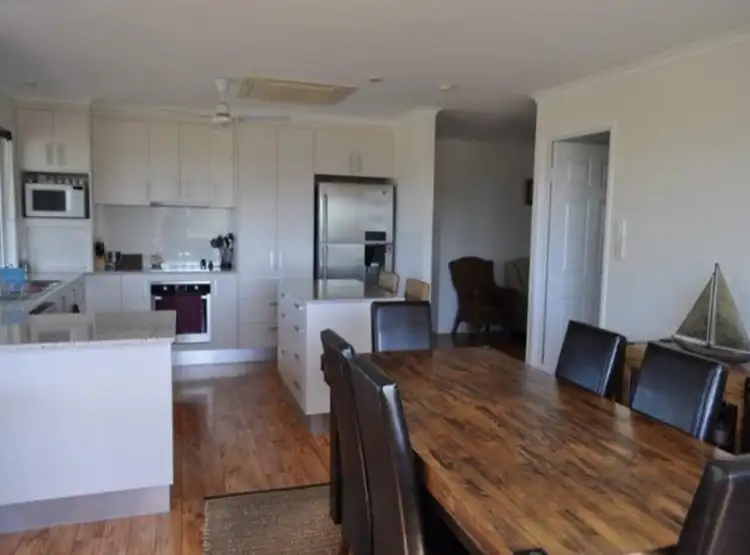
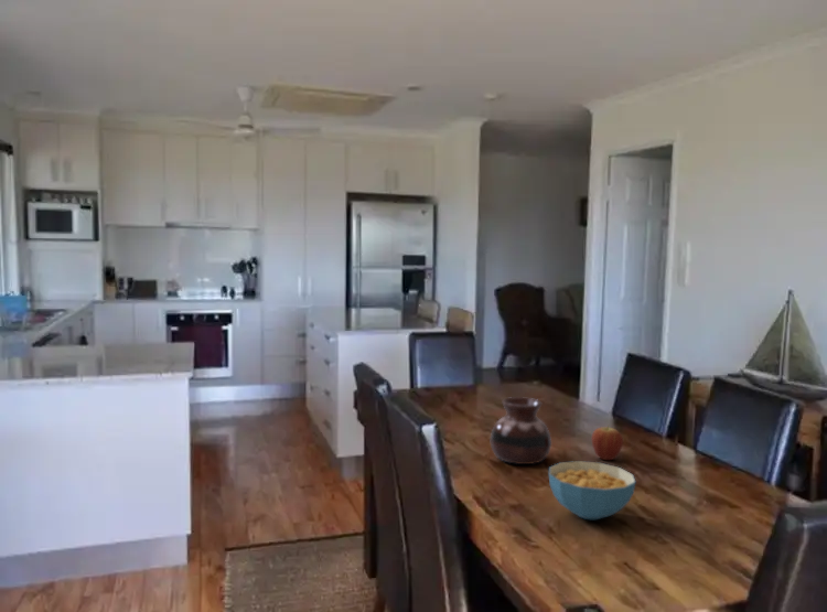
+ vase [490,396,552,465]
+ cereal bowl [548,460,636,520]
+ fruit [591,425,624,461]
